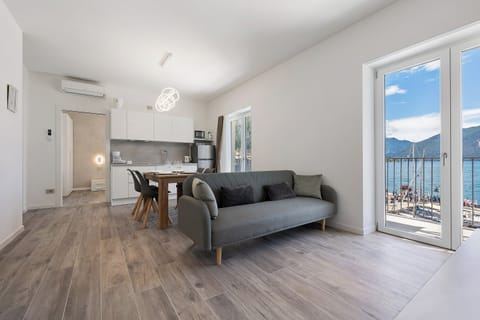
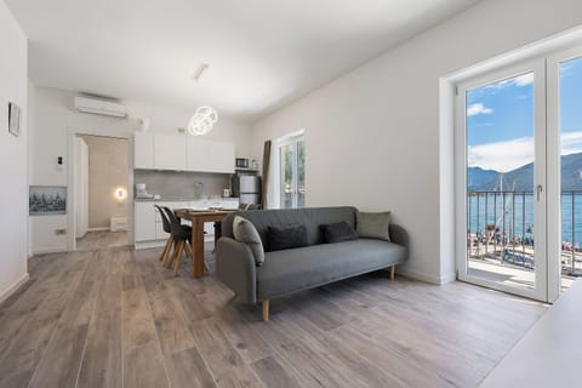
+ wall art [28,184,68,217]
